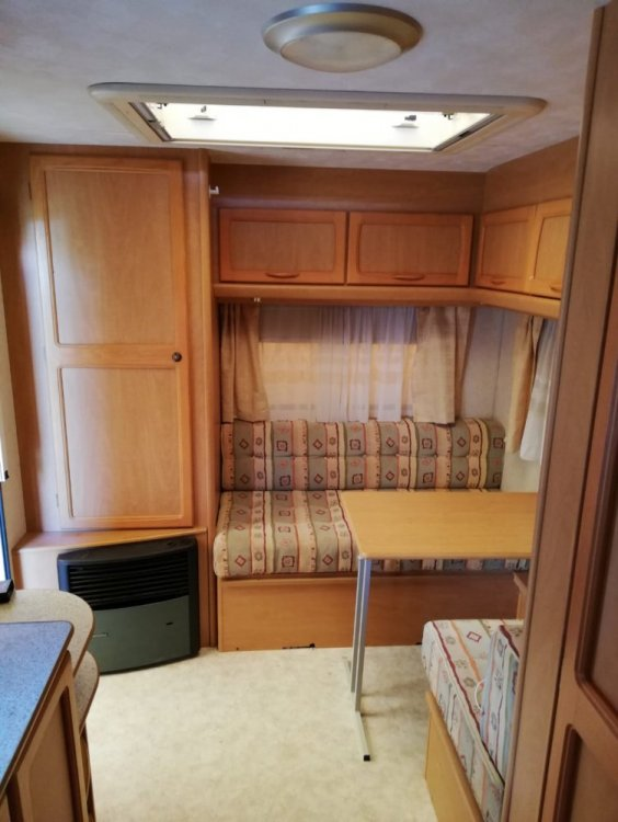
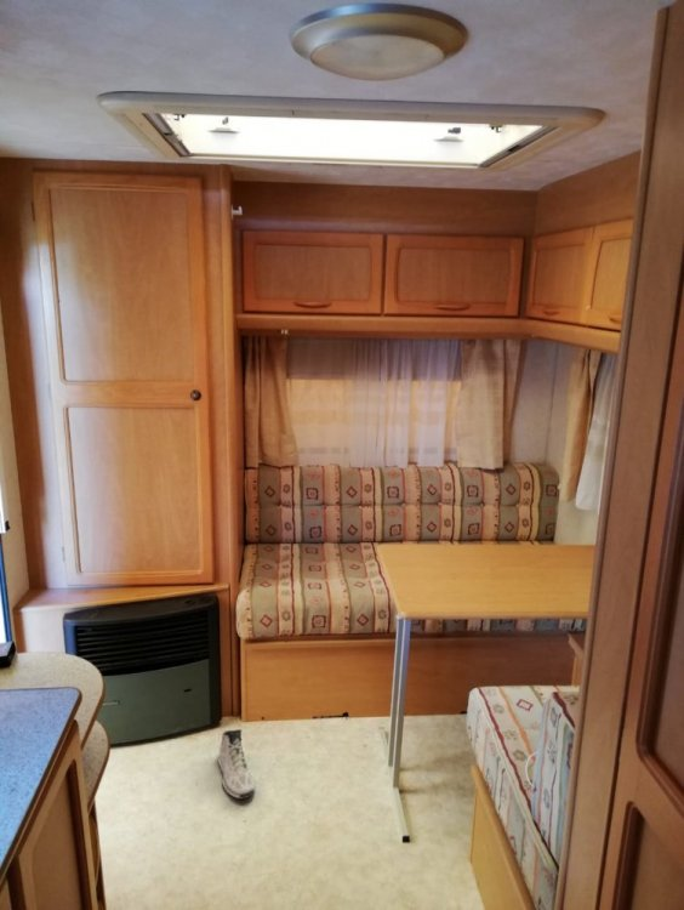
+ sneaker [217,728,256,801]
